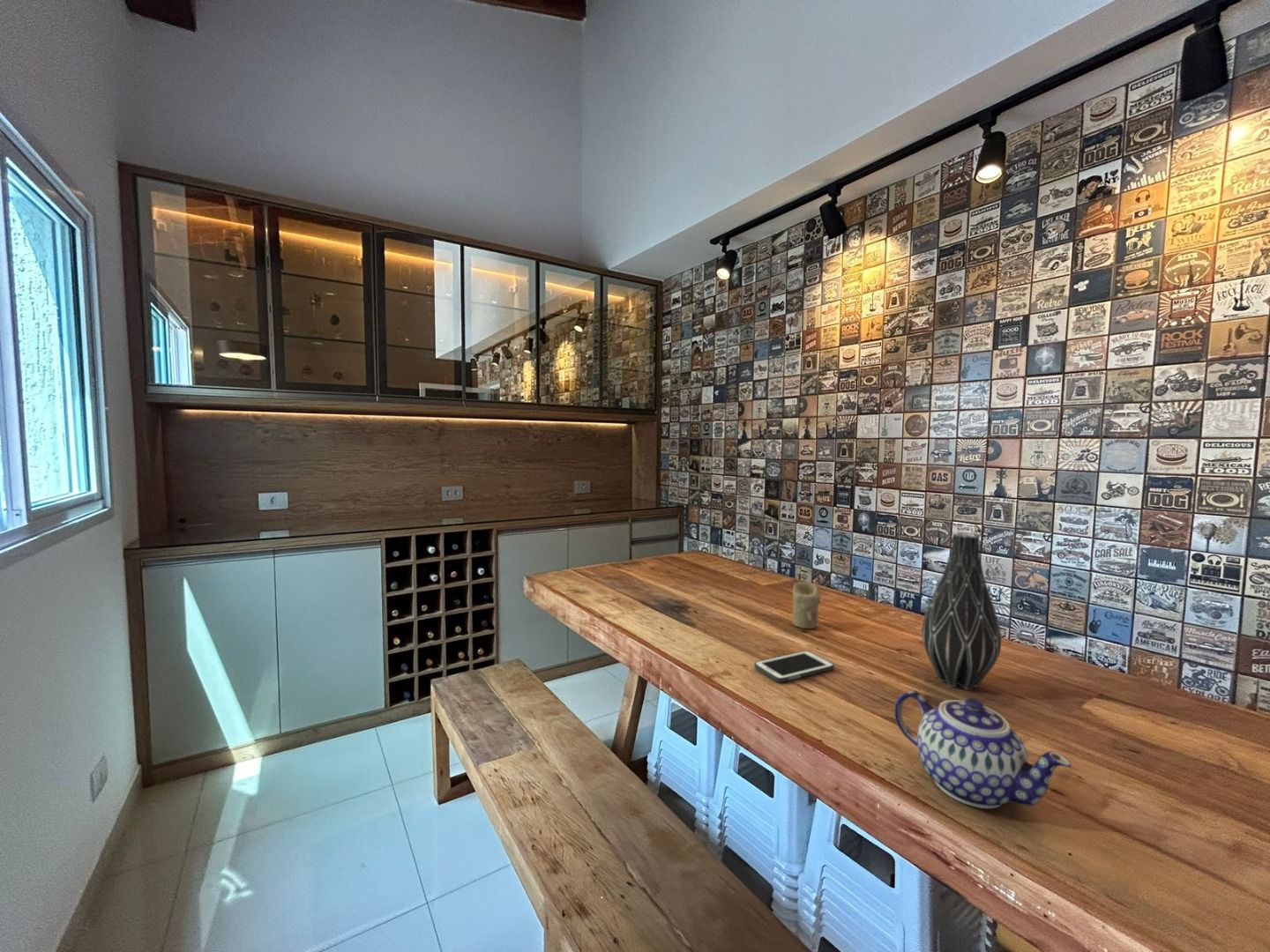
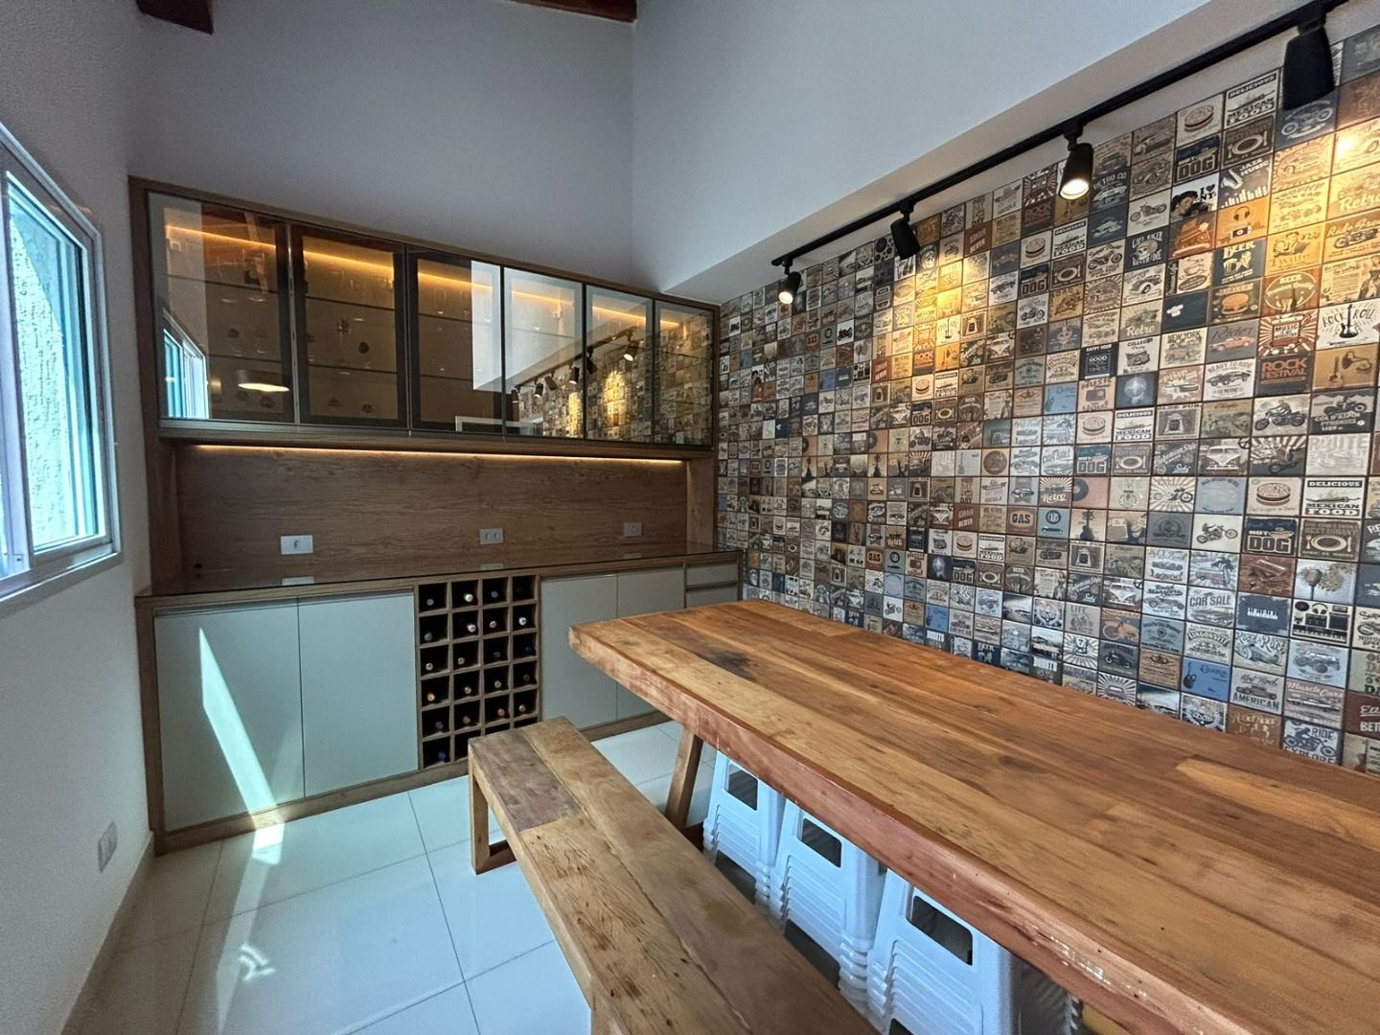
- teapot [893,689,1072,809]
- vase [921,532,1002,690]
- cell phone [753,650,835,683]
- candle [792,581,821,629]
